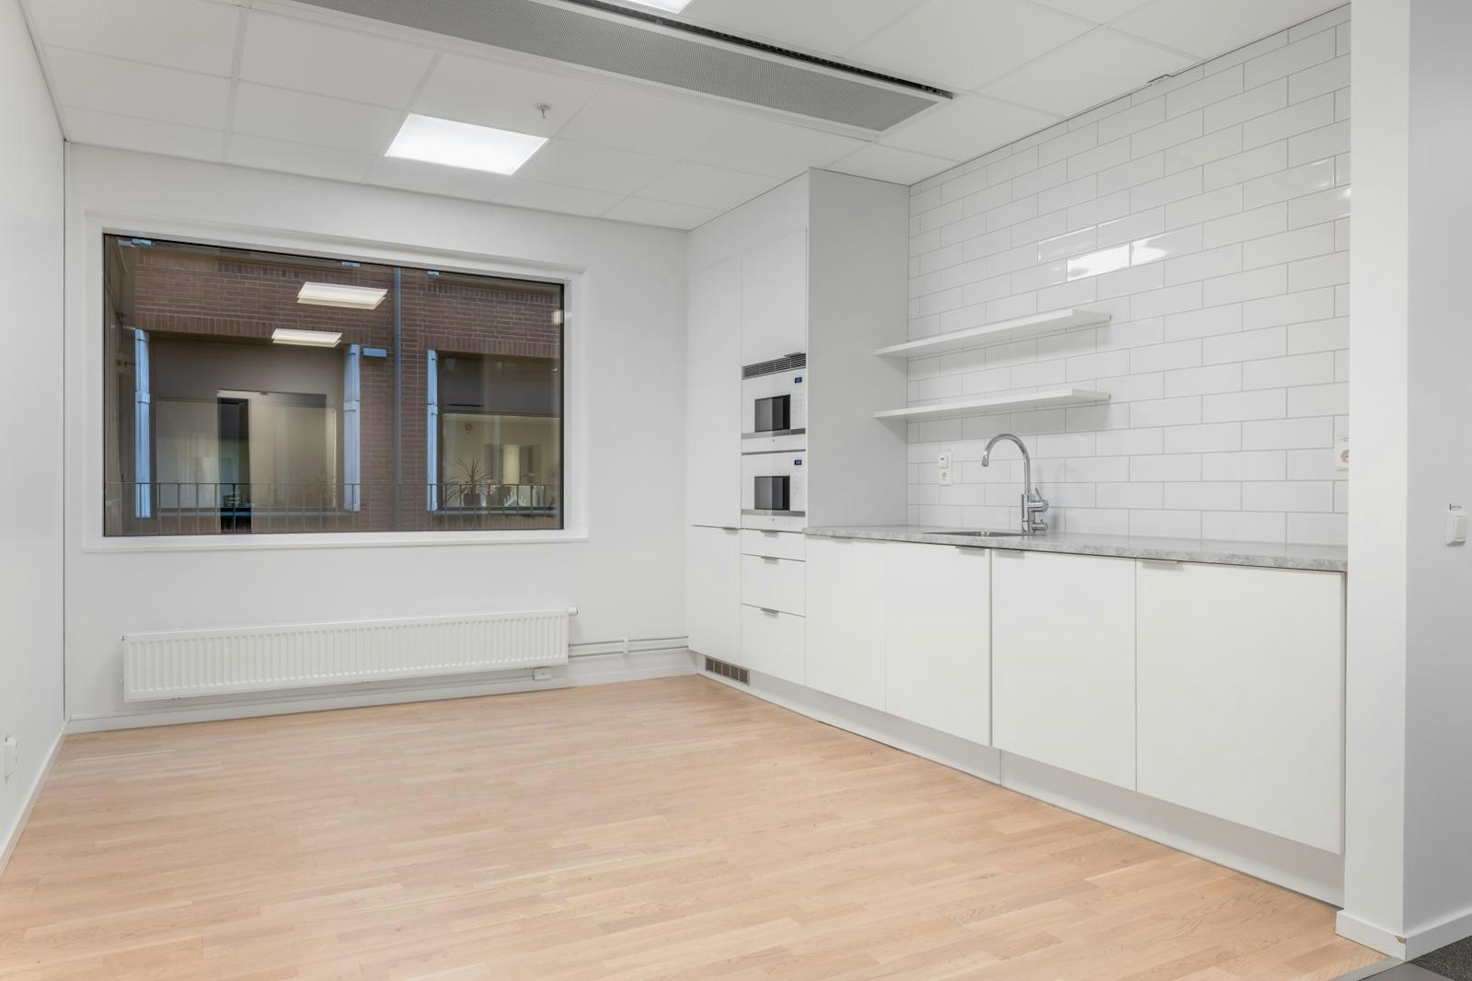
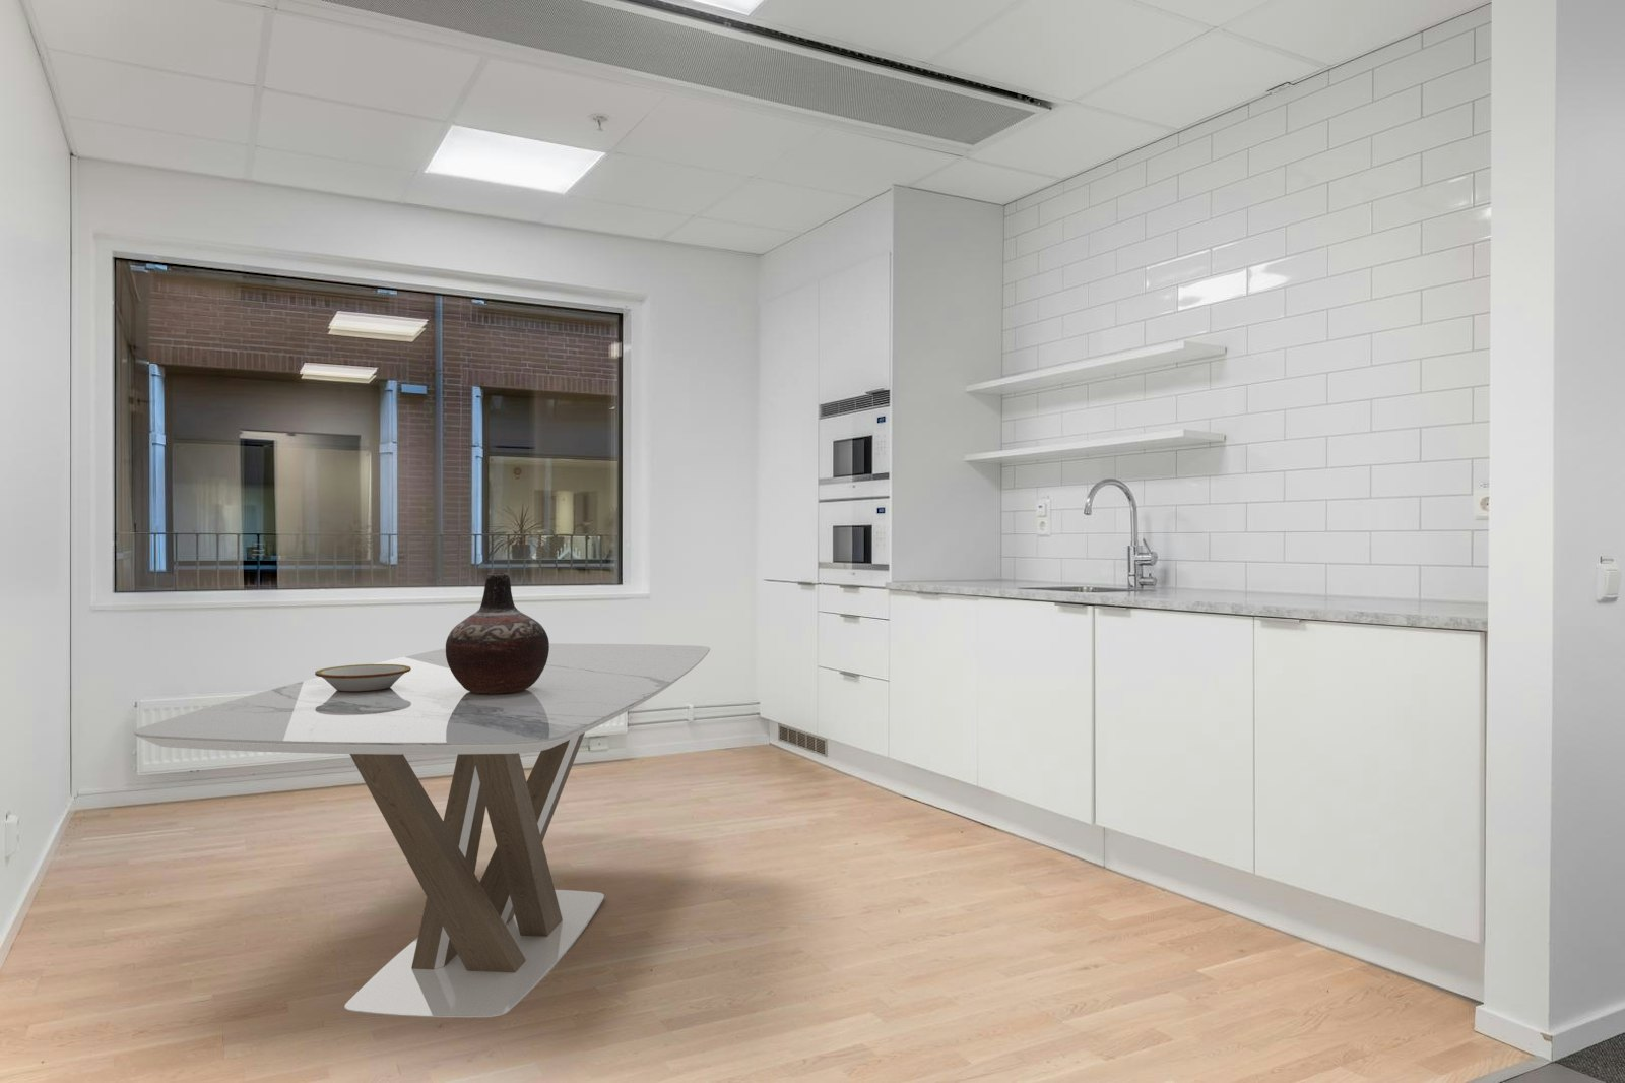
+ dining table [133,642,710,1018]
+ vase [445,572,551,694]
+ bowl [314,664,411,691]
